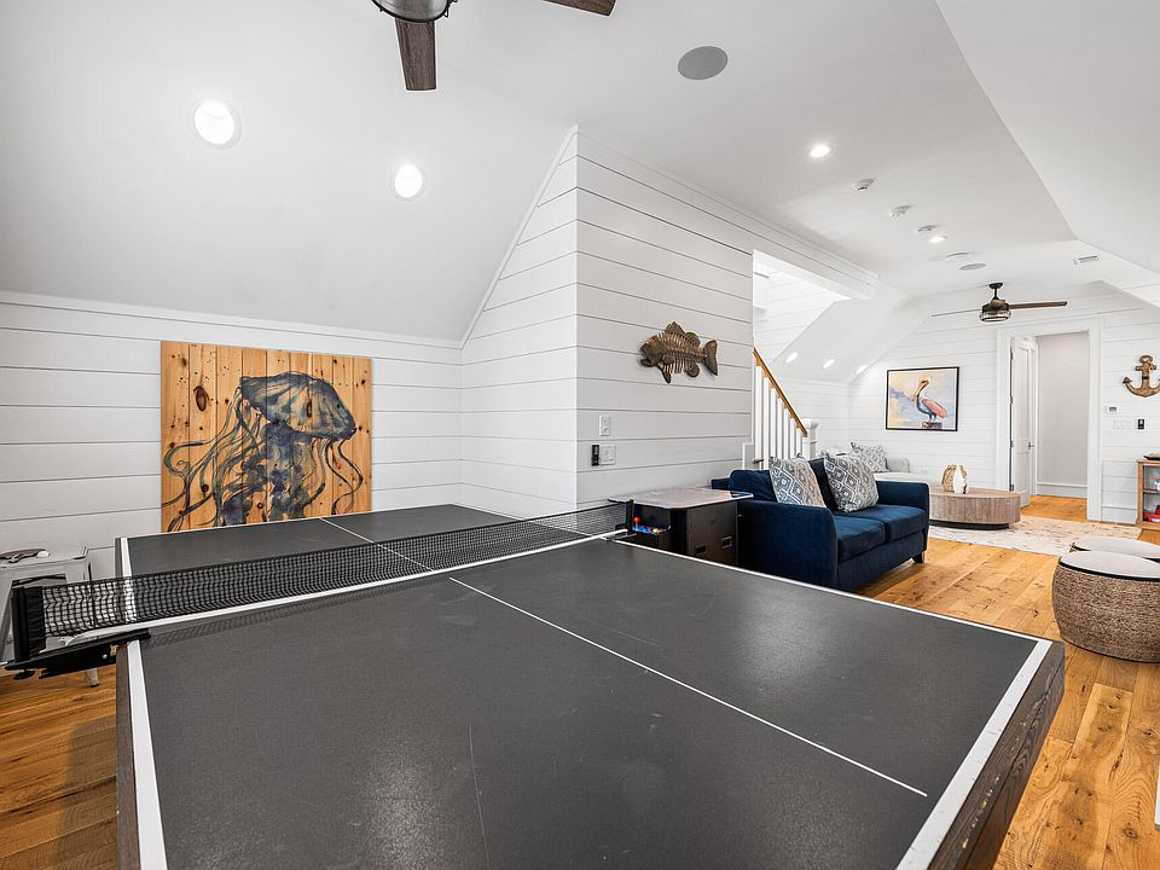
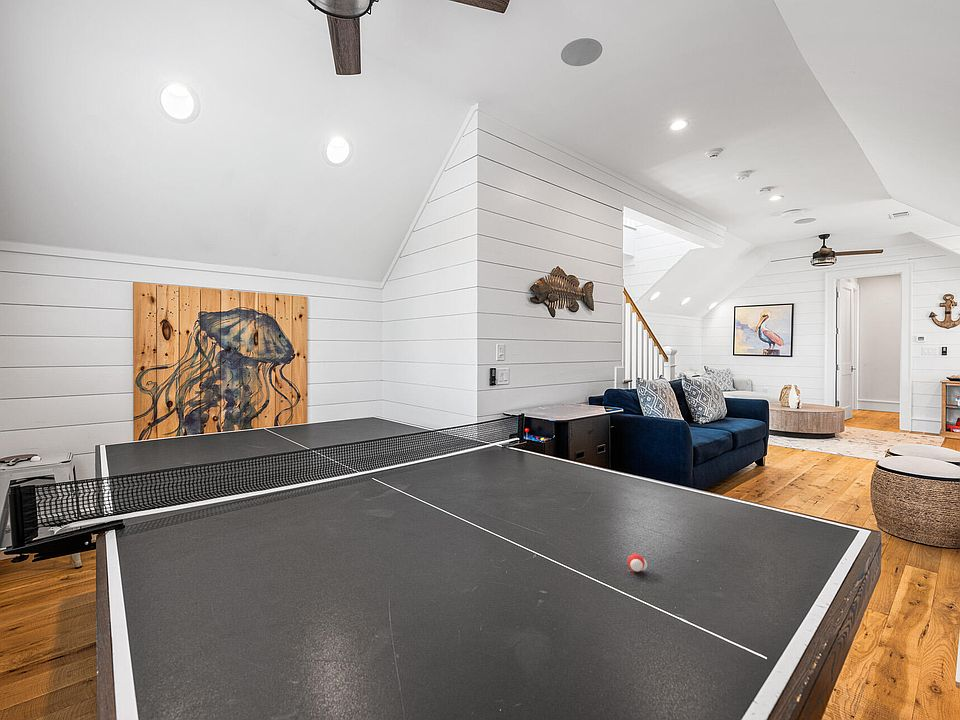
+ ping-pong ball [627,553,648,573]
